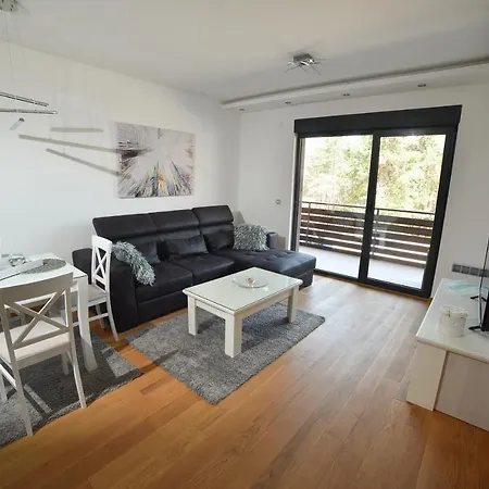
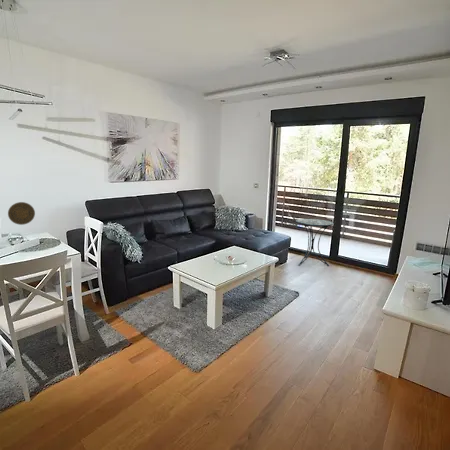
+ side table [295,218,335,267]
+ decorative plate [7,201,36,226]
